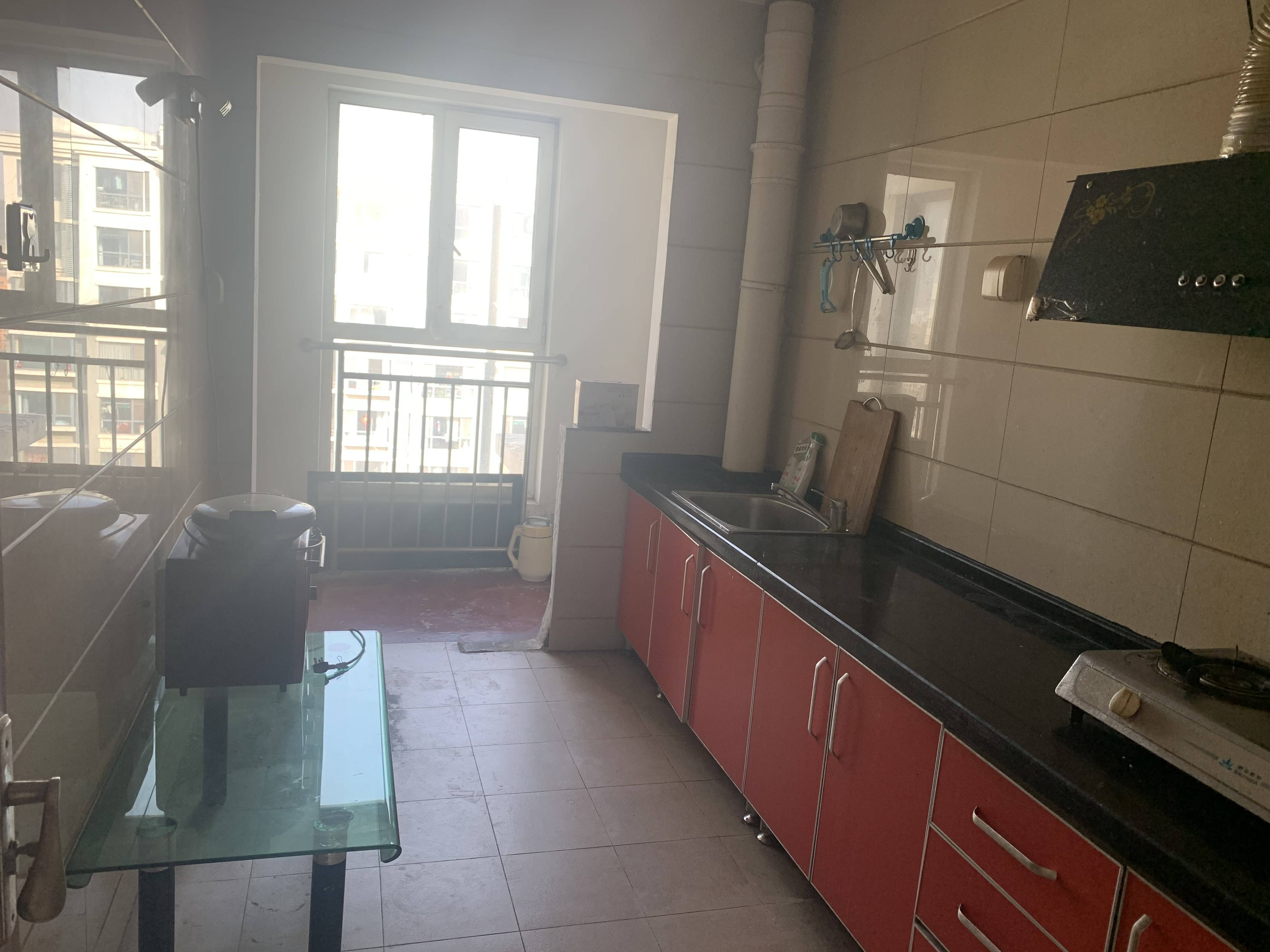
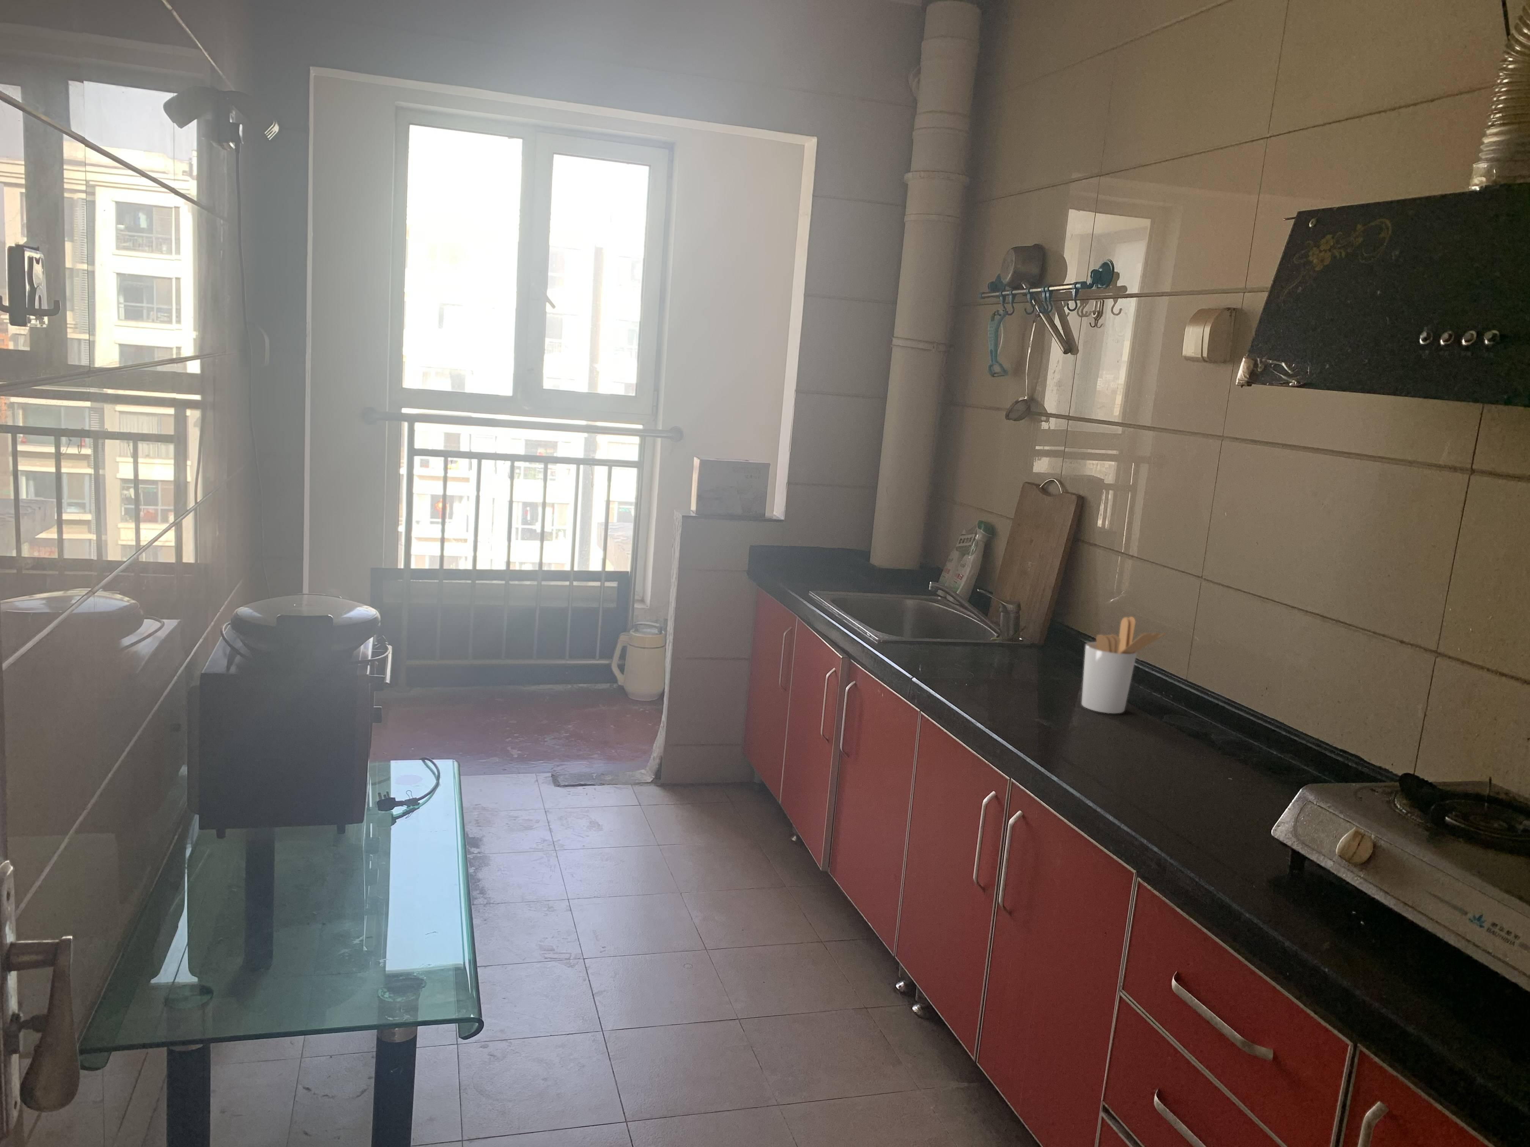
+ utensil holder [1081,617,1169,713]
